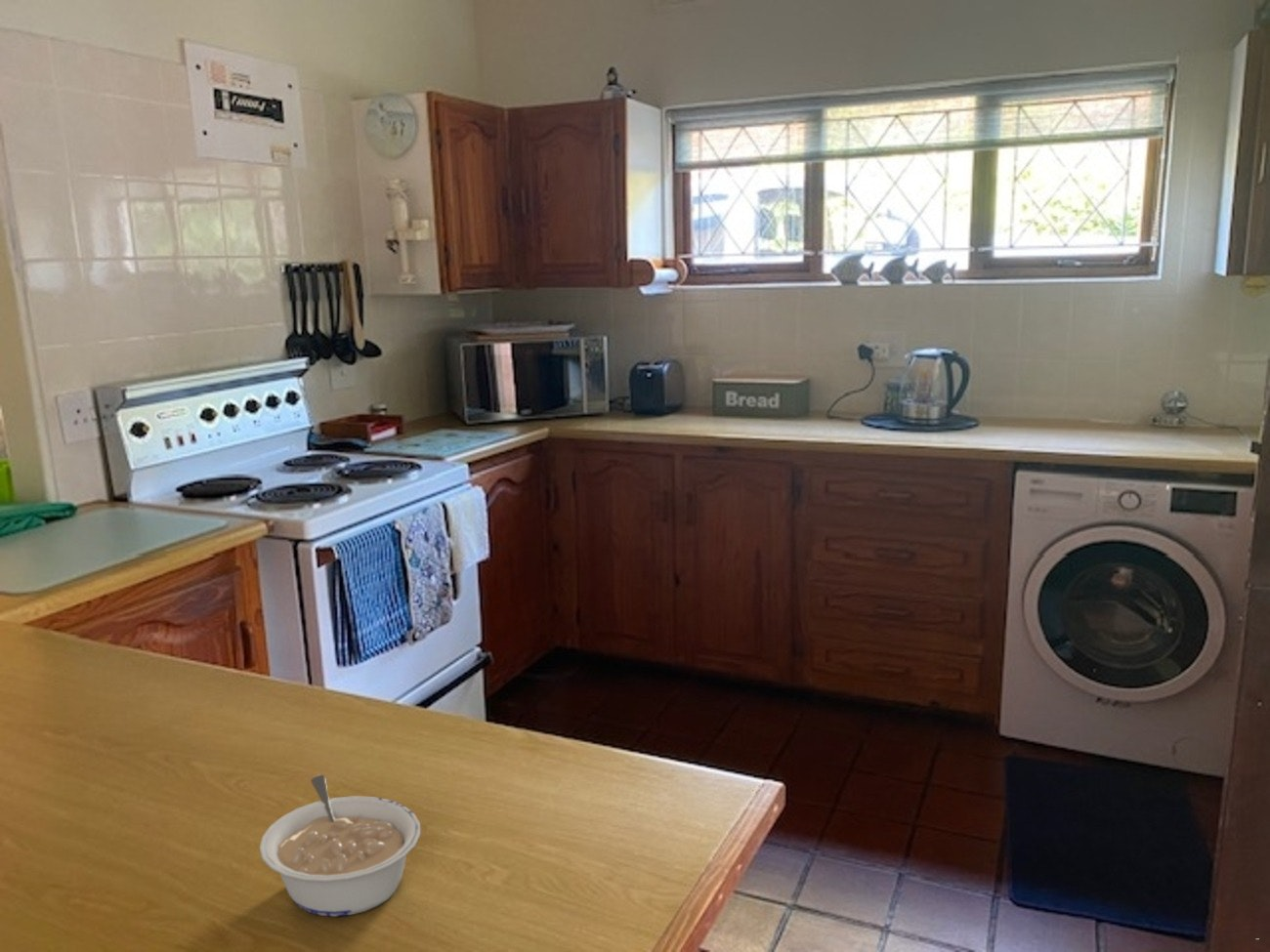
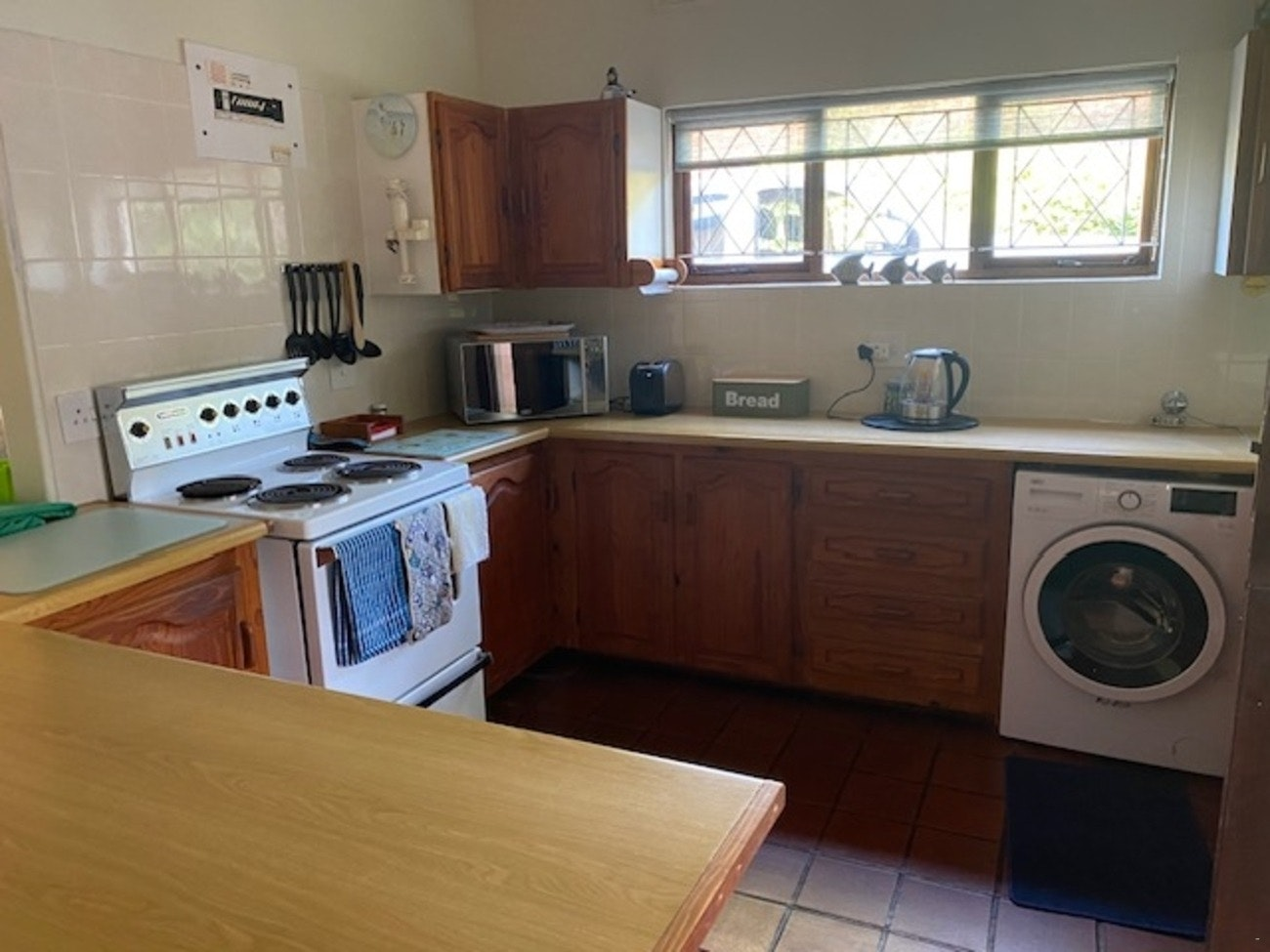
- legume [259,773,422,918]
